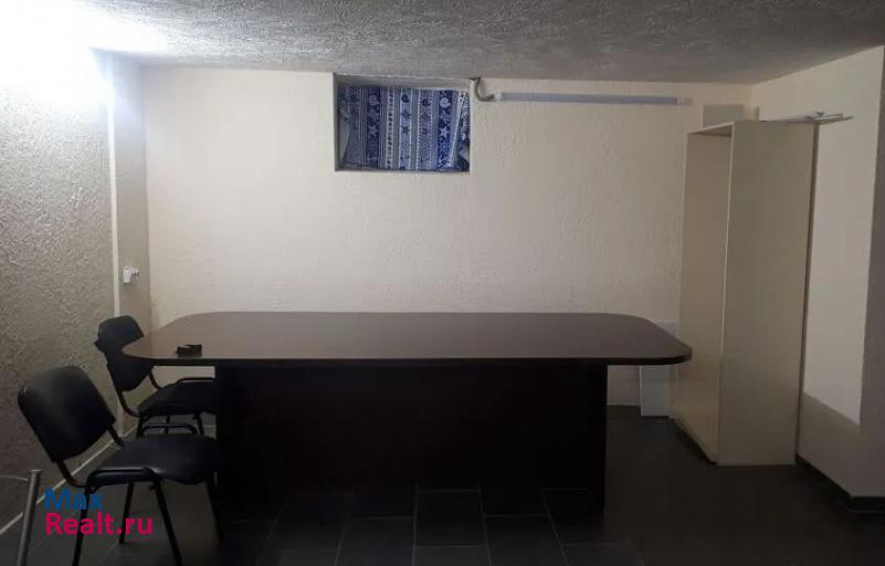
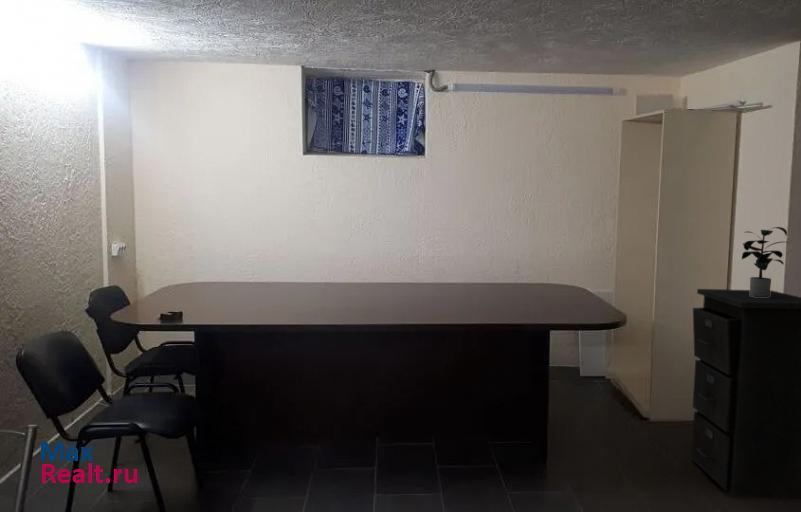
+ potted plant [741,226,791,297]
+ filing cabinet [690,288,801,500]
